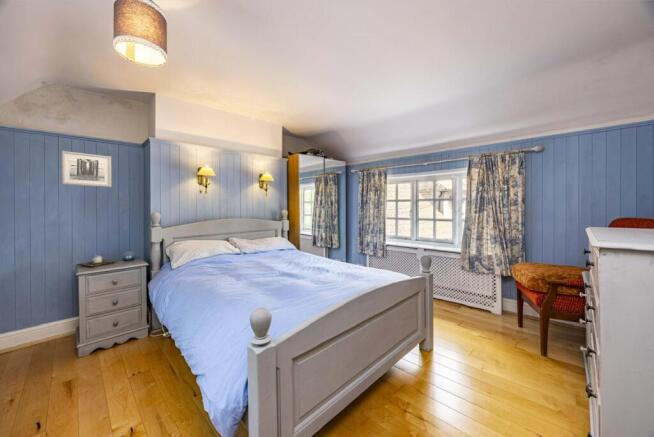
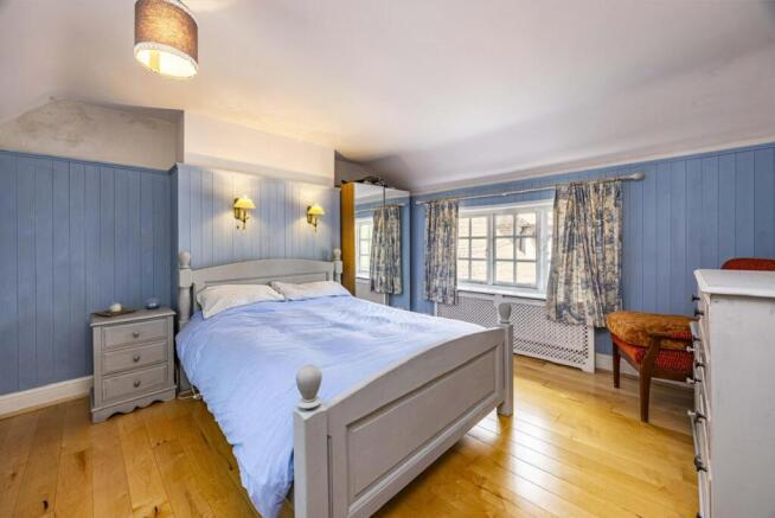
- wall art [61,150,112,188]
